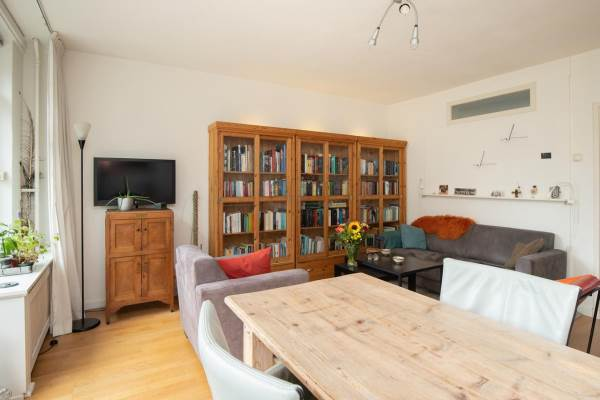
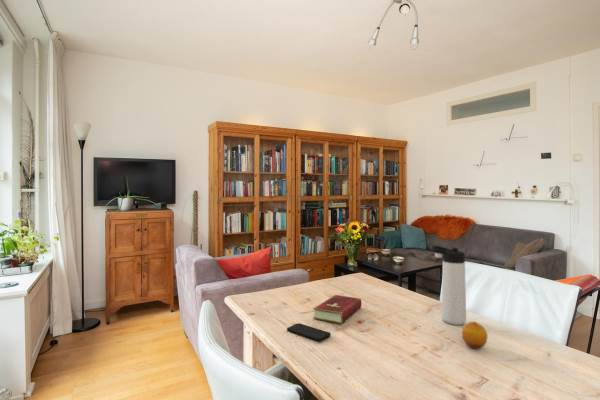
+ hardcover book [312,294,362,325]
+ smartphone [286,323,332,342]
+ fruit [461,321,488,350]
+ thermos bottle [431,245,467,326]
